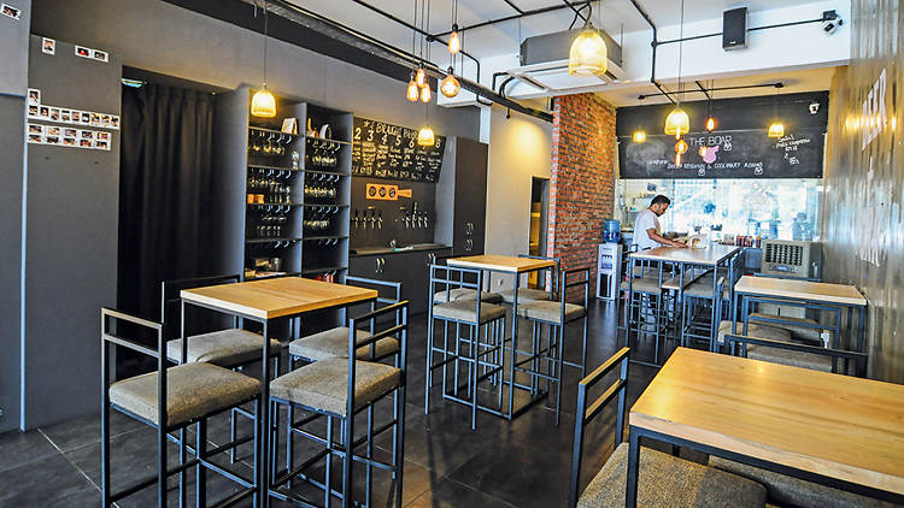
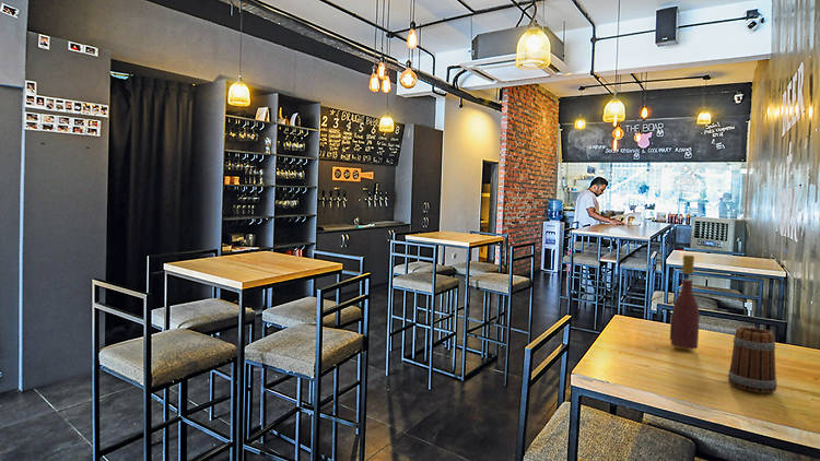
+ wine bottle [669,255,701,350]
+ beer mug [727,324,777,394]
